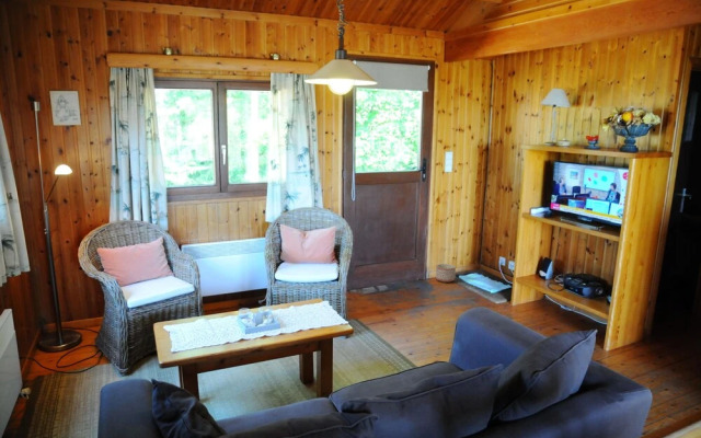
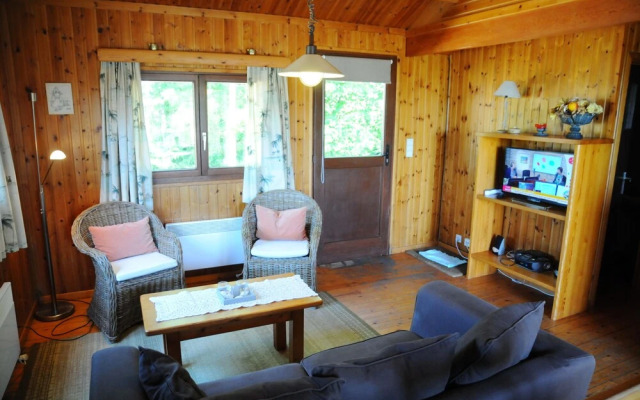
- planter [435,263,457,284]
